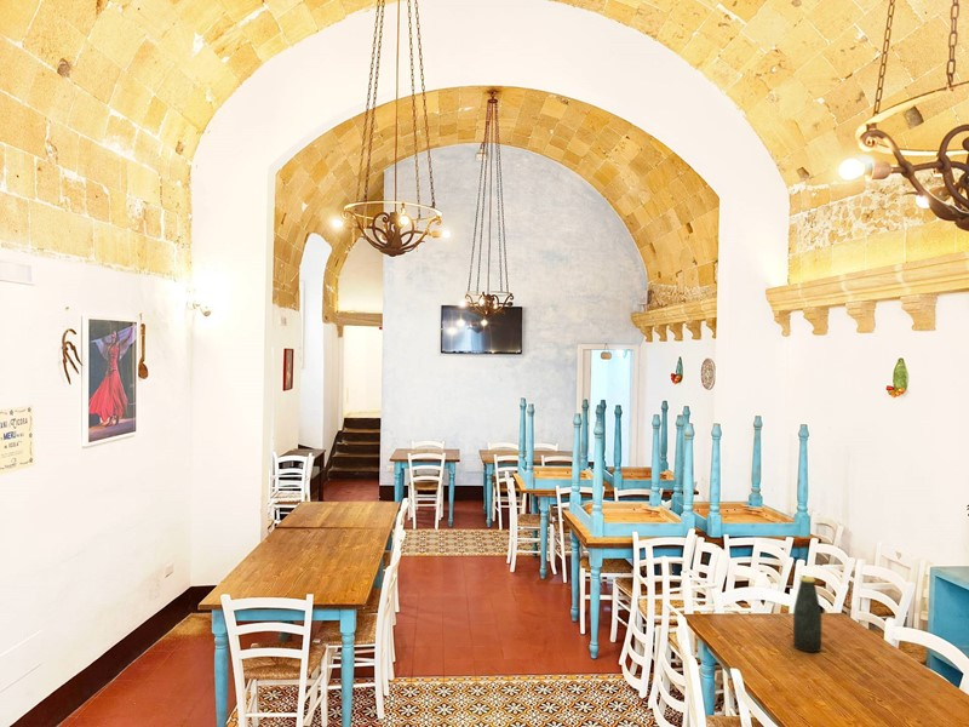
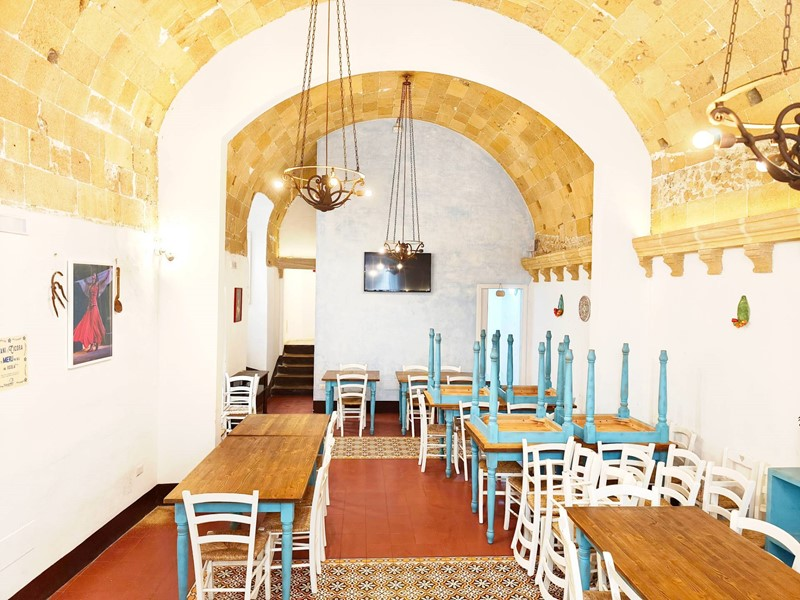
- bottle [792,576,822,653]
